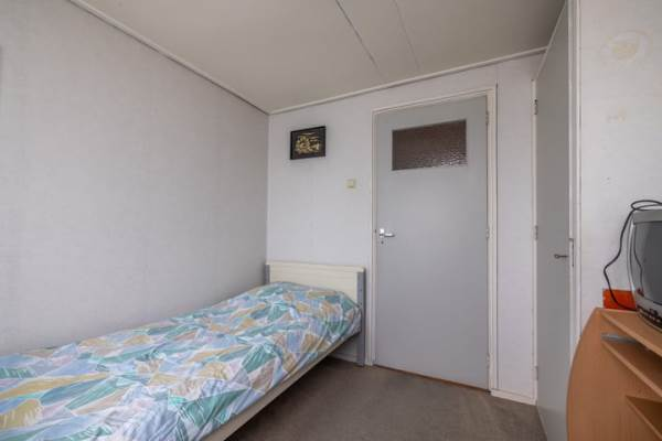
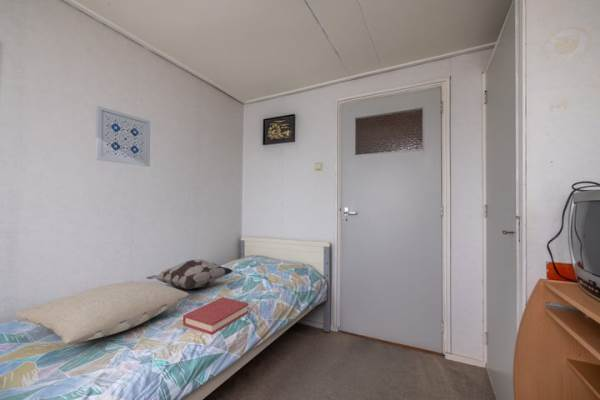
+ decorative pillow [145,259,234,290]
+ pillow [14,280,190,345]
+ wall art [95,105,151,167]
+ hardback book [182,296,249,336]
